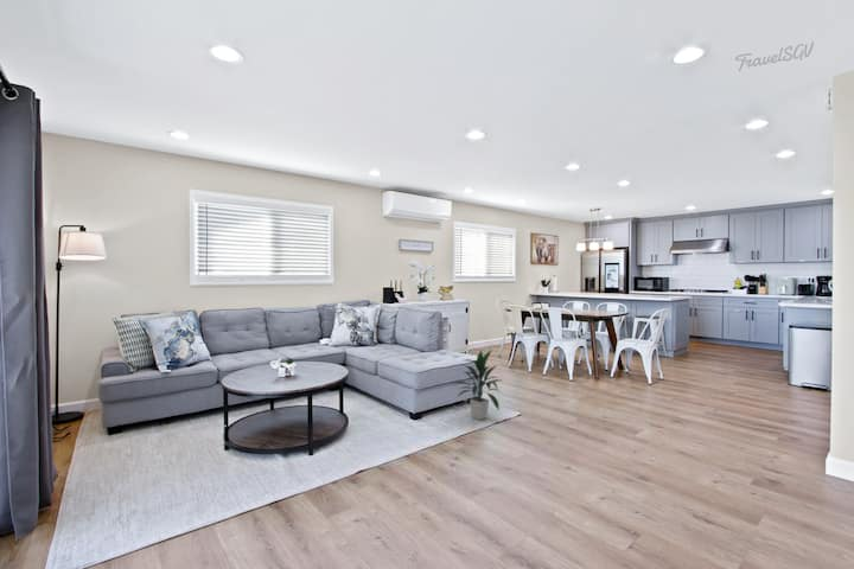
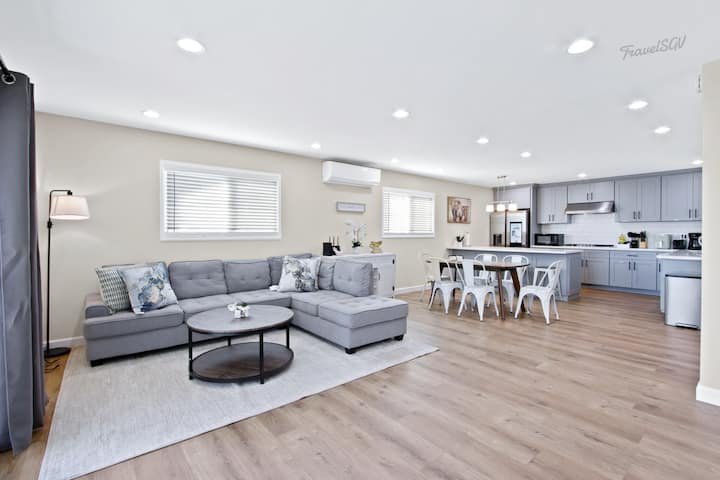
- indoor plant [450,349,502,421]
